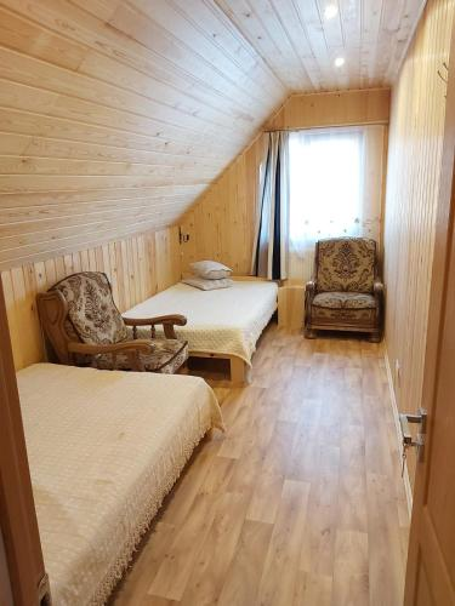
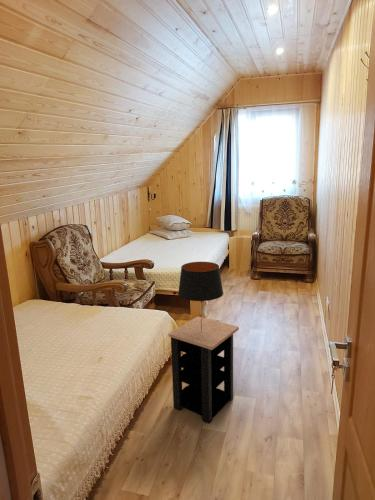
+ table lamp [177,261,224,331]
+ side table [168,315,240,424]
